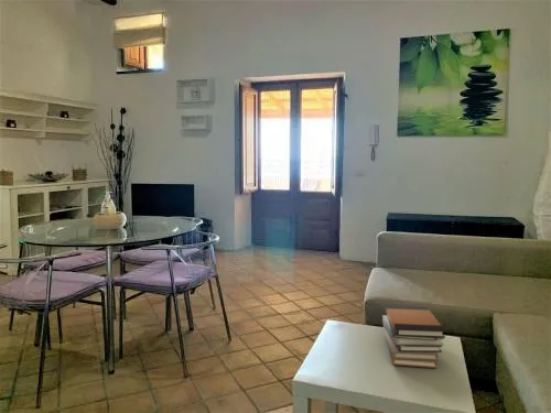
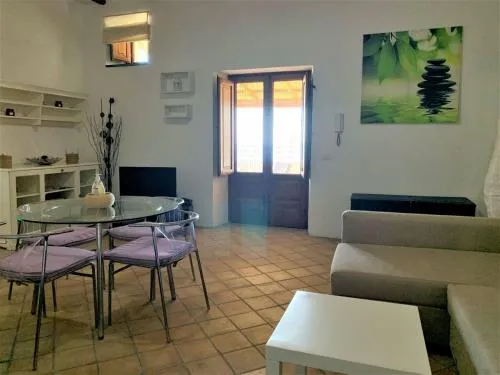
- book stack [381,304,446,369]
